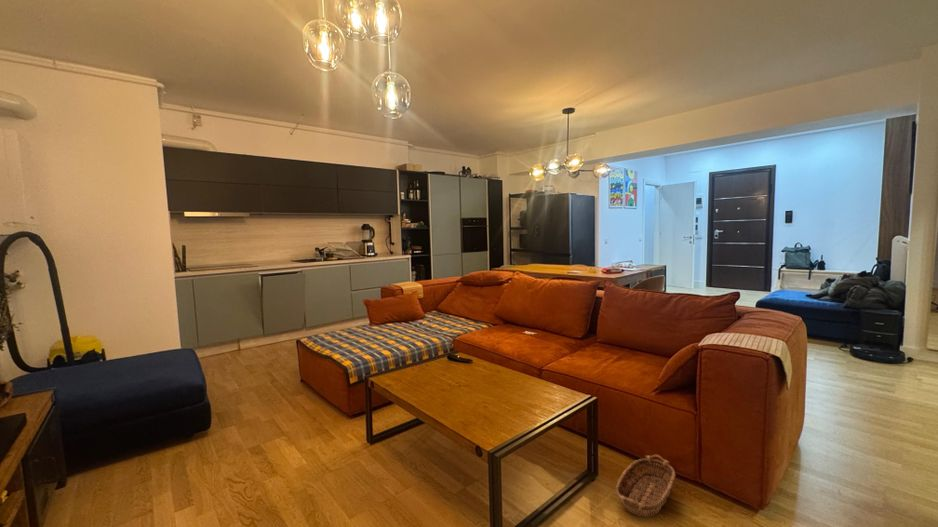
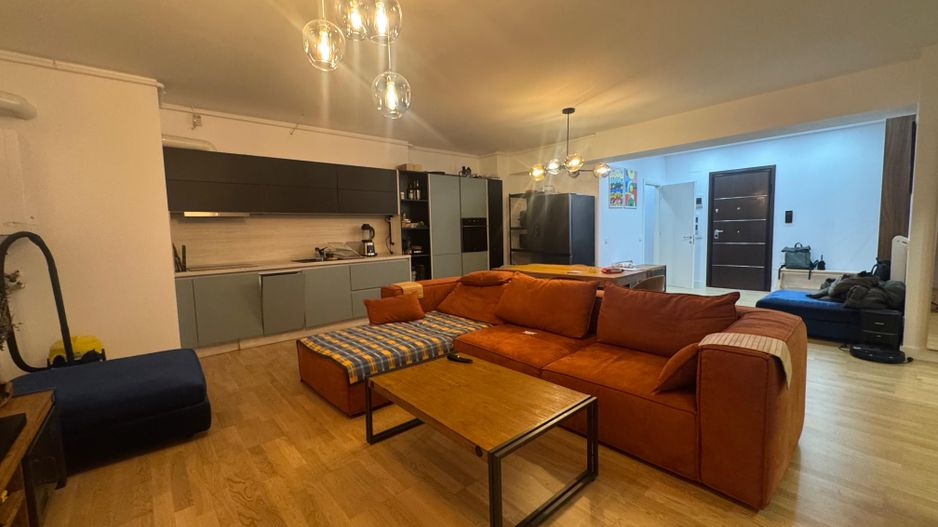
- basket [615,454,677,518]
